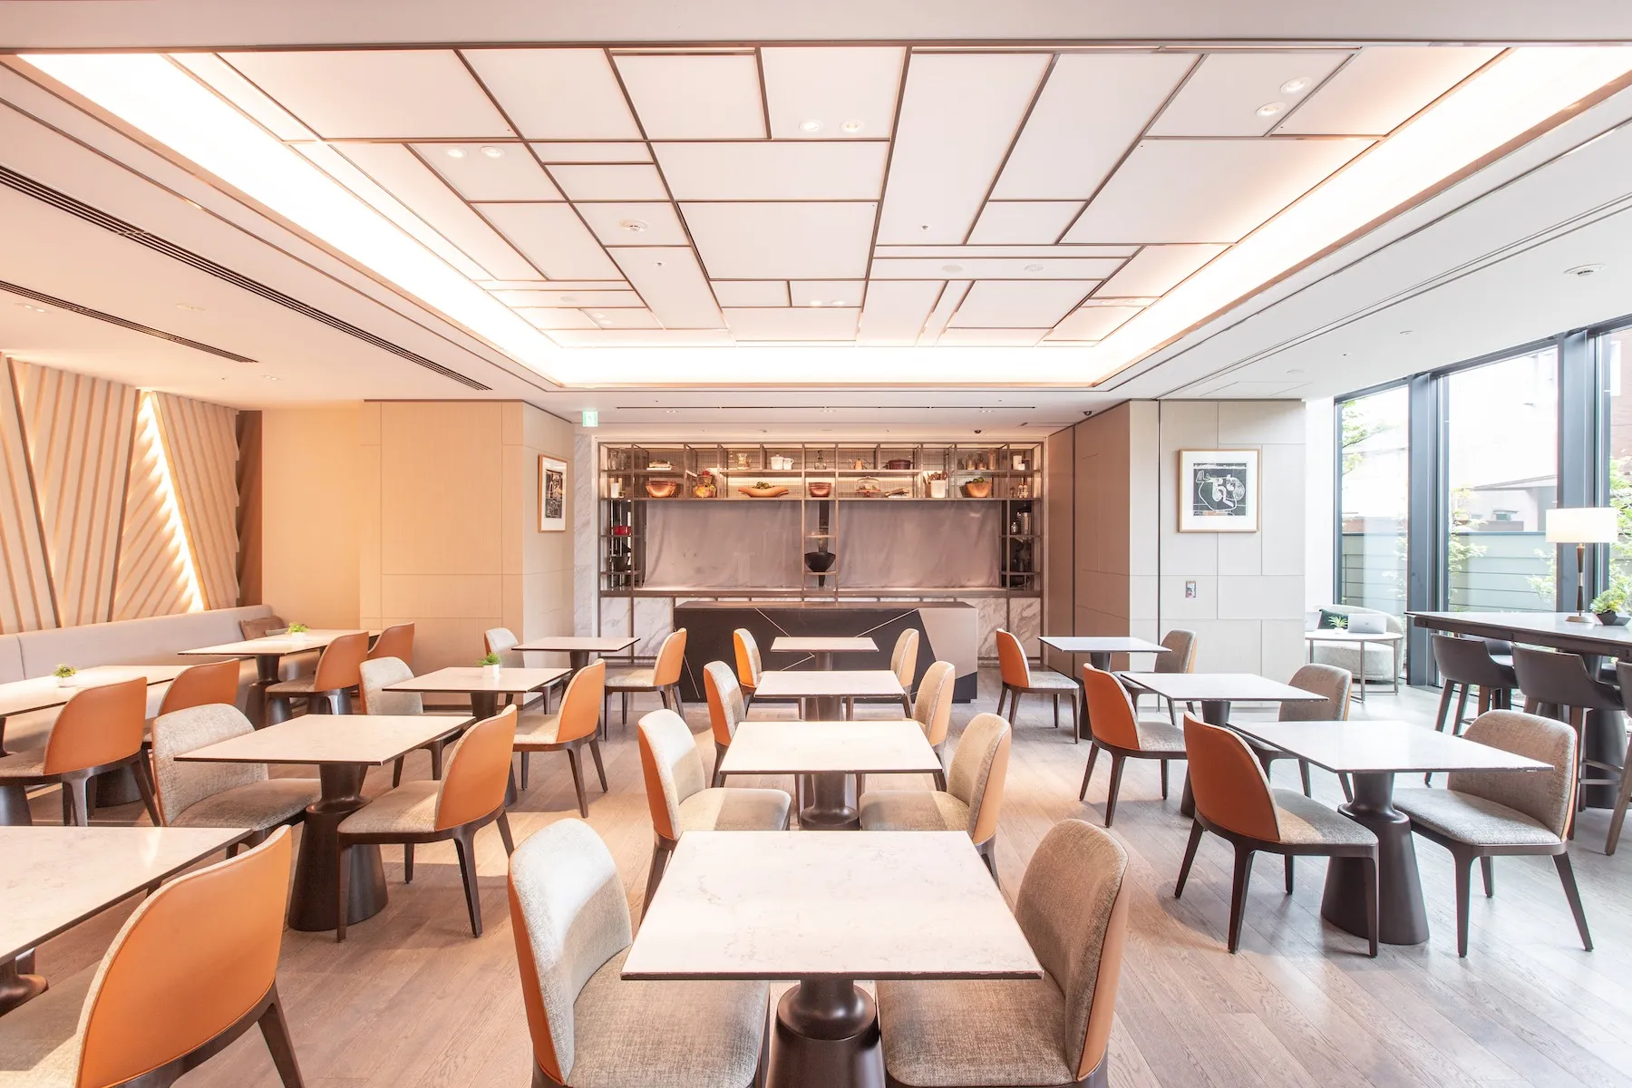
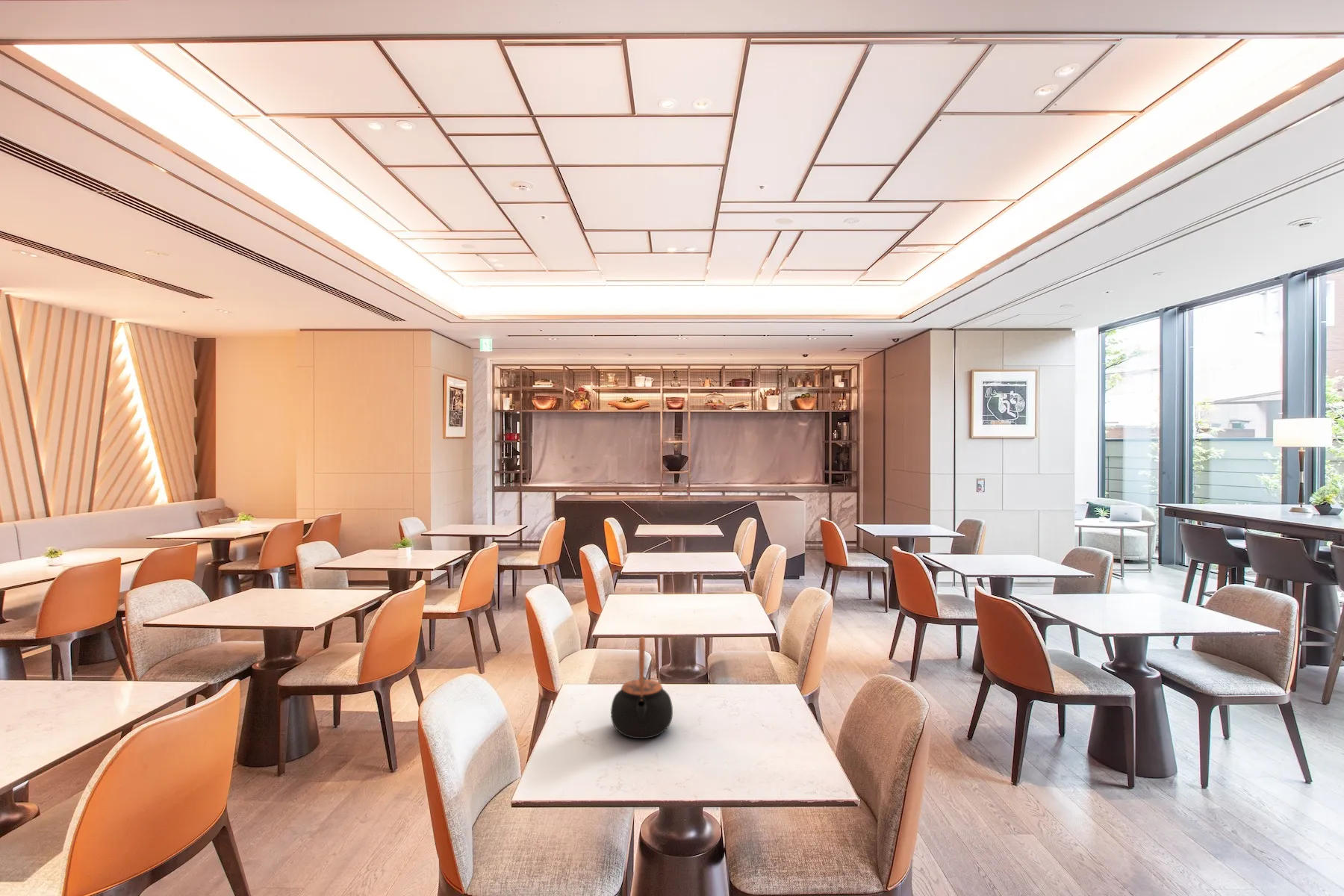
+ teapot [610,636,673,739]
